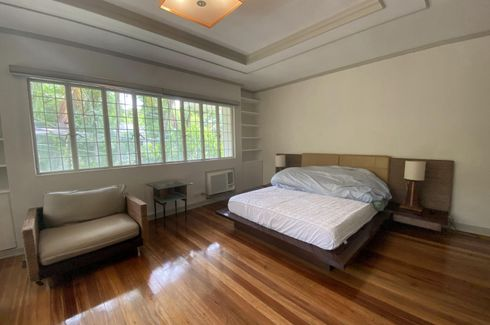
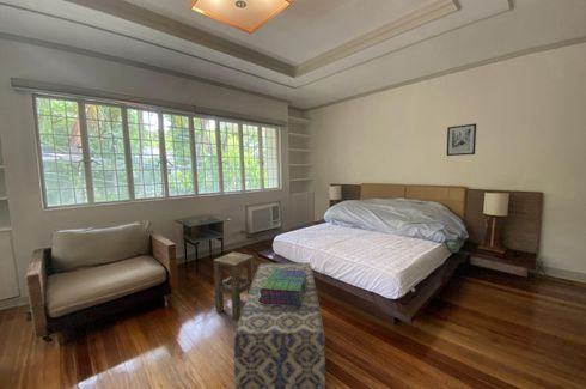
+ side table [213,250,256,320]
+ stack of books [258,268,307,306]
+ bench [233,261,326,389]
+ wall art [446,122,477,157]
